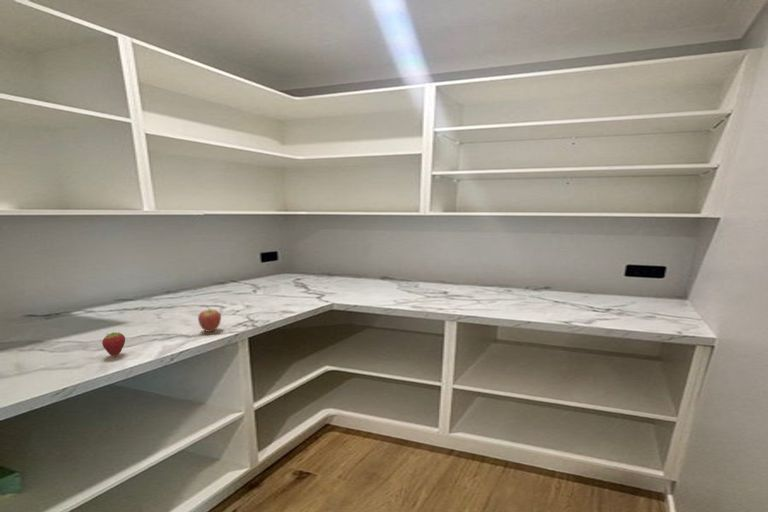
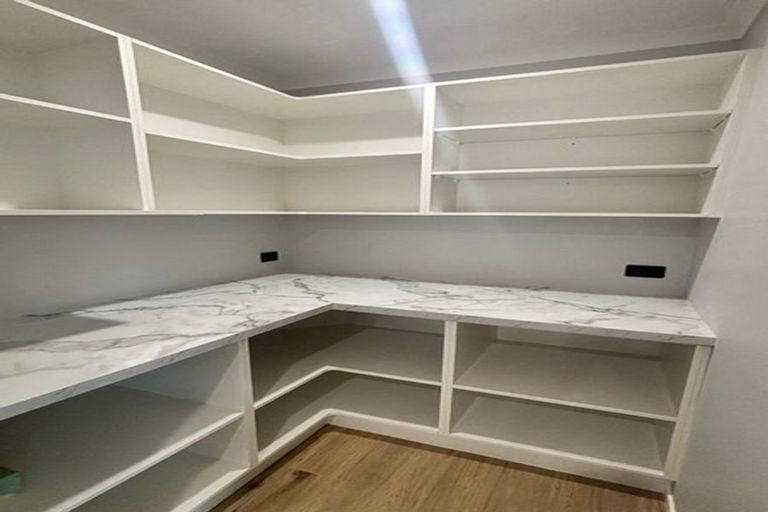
- fruit [197,305,222,333]
- fruit [101,331,126,357]
